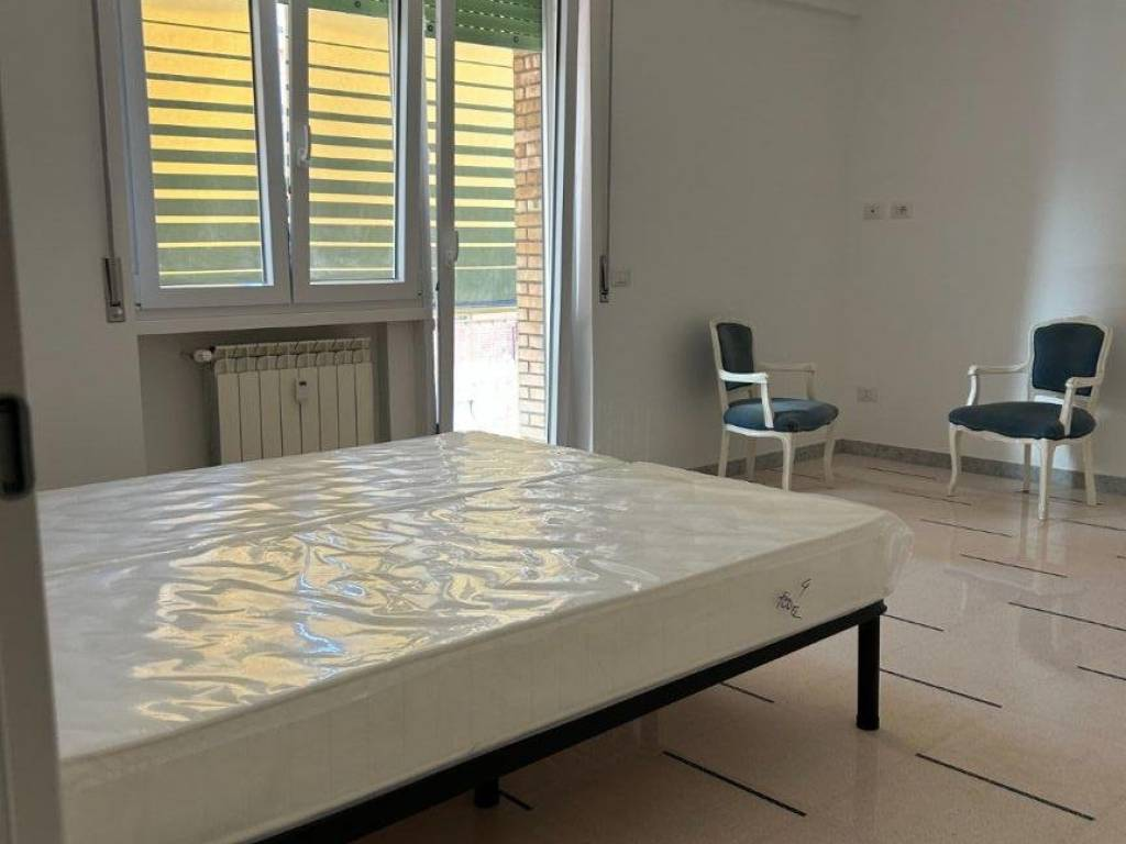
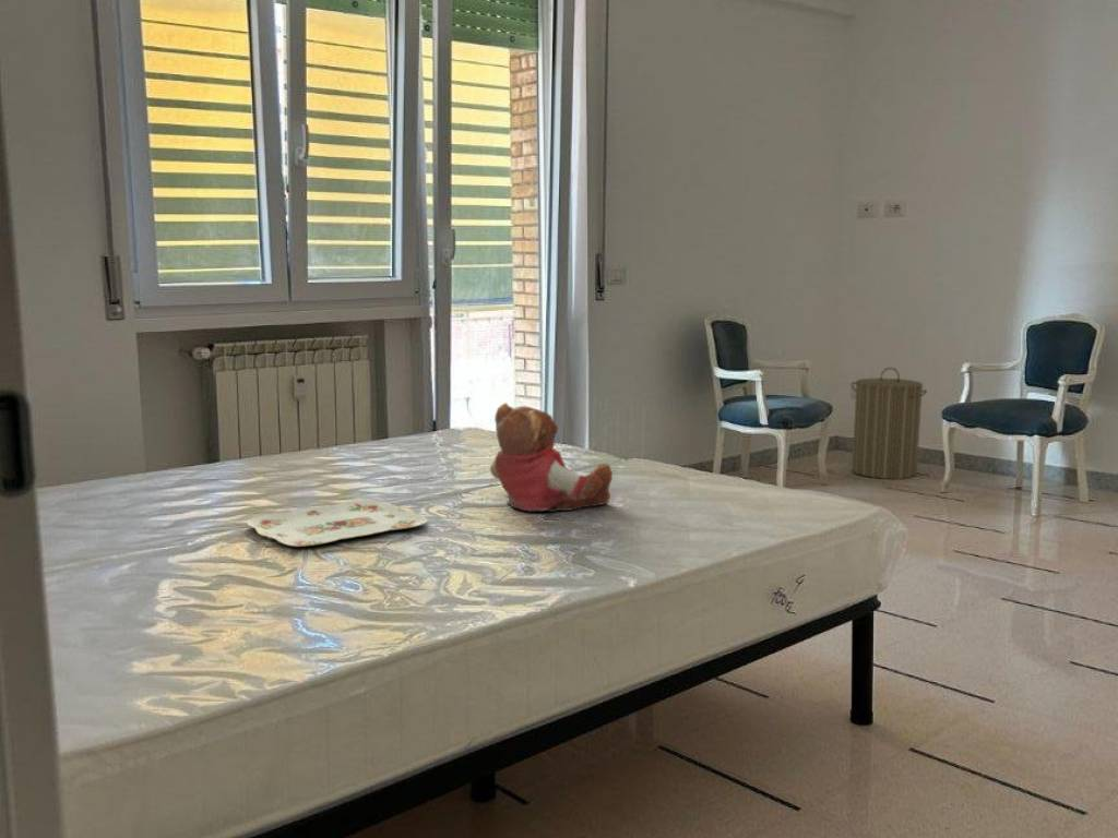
+ serving tray [246,499,429,548]
+ laundry hamper [851,367,928,480]
+ teddy bear [489,402,614,513]
